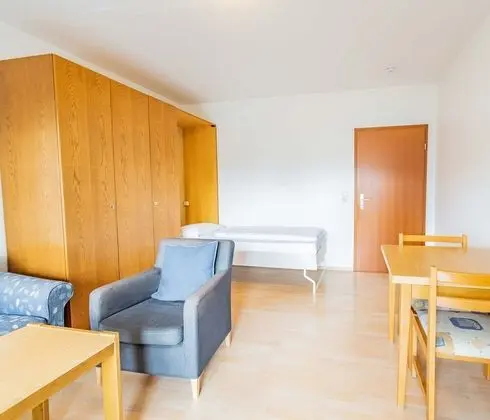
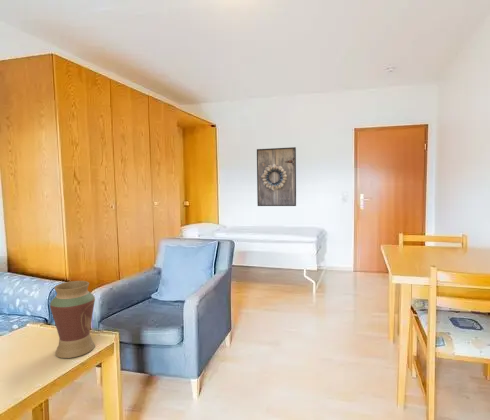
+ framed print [256,146,297,207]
+ vase [49,280,96,359]
